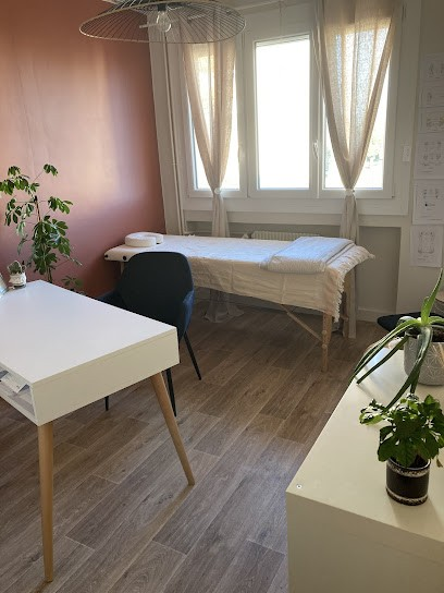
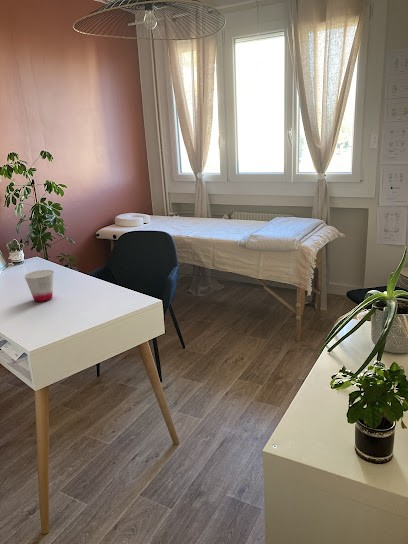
+ cup [23,269,54,303]
